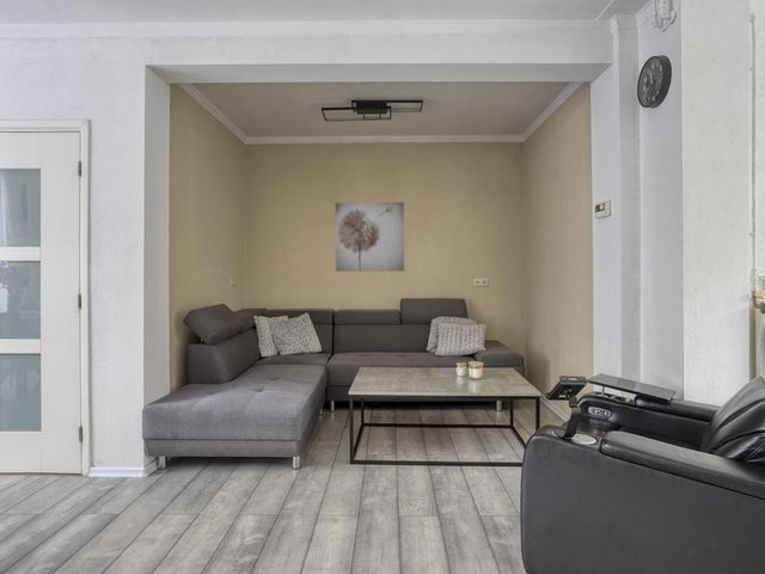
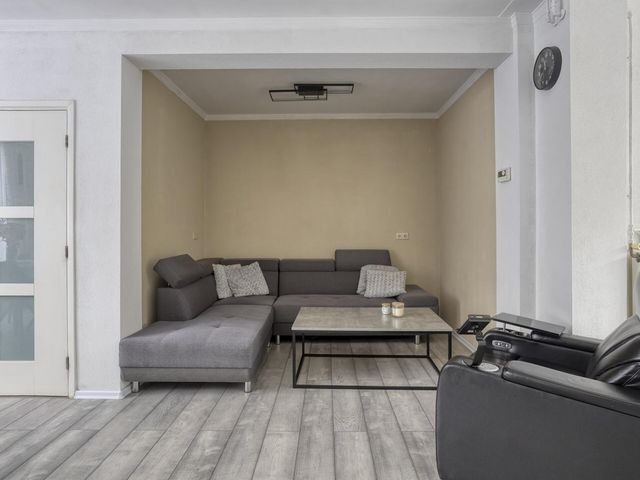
- wall art [335,201,405,273]
